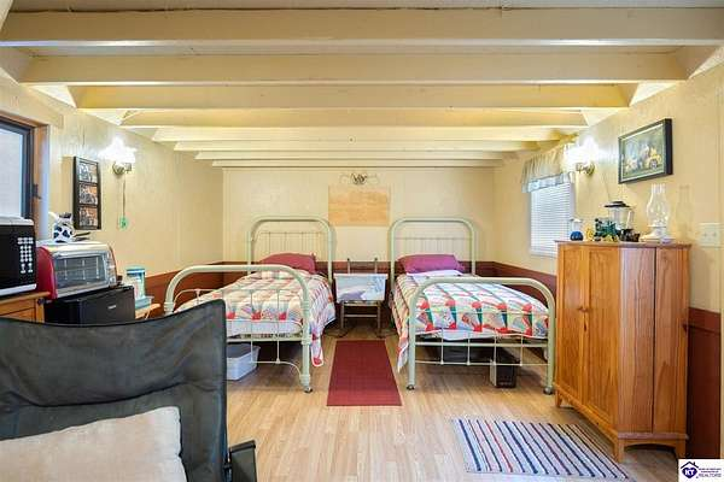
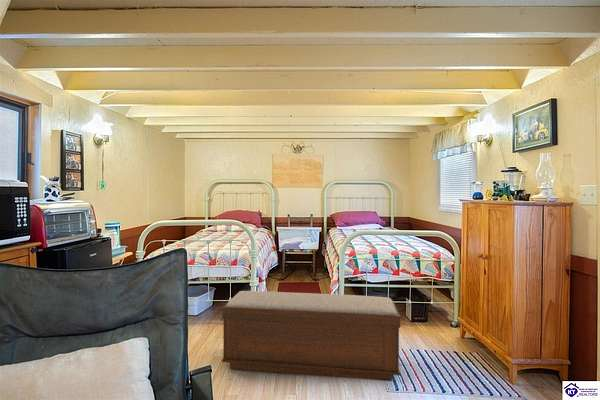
+ bench [221,290,401,382]
